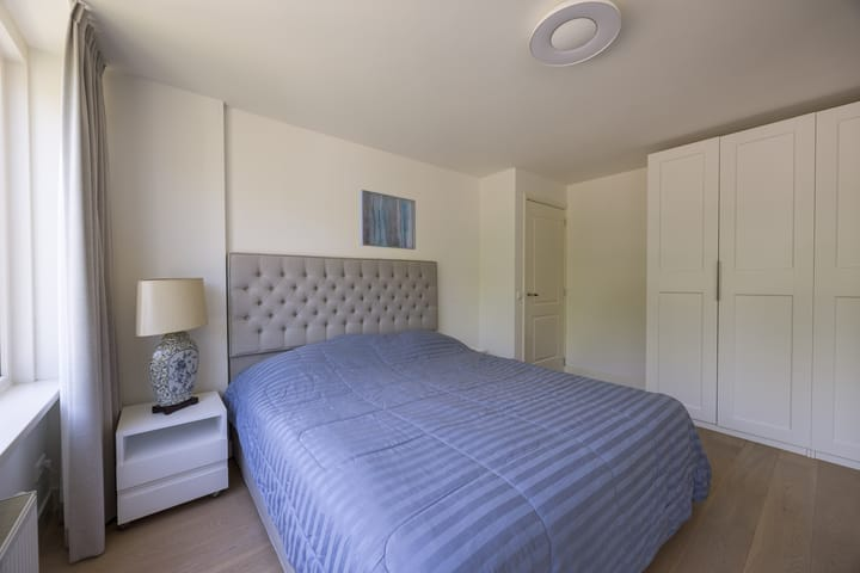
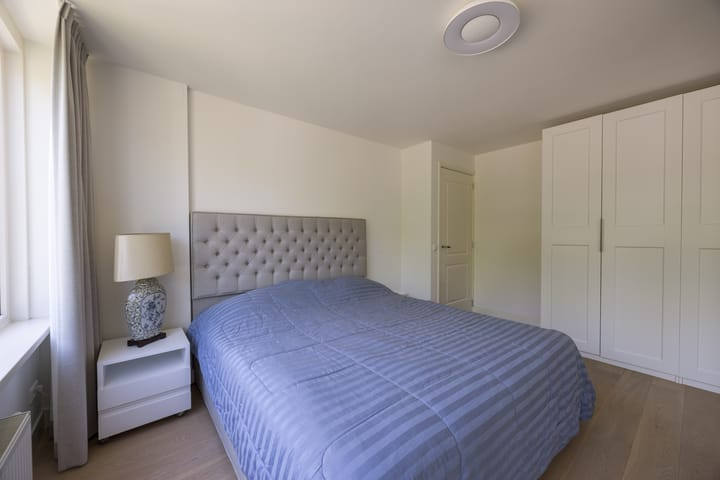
- wall art [358,189,417,251]
